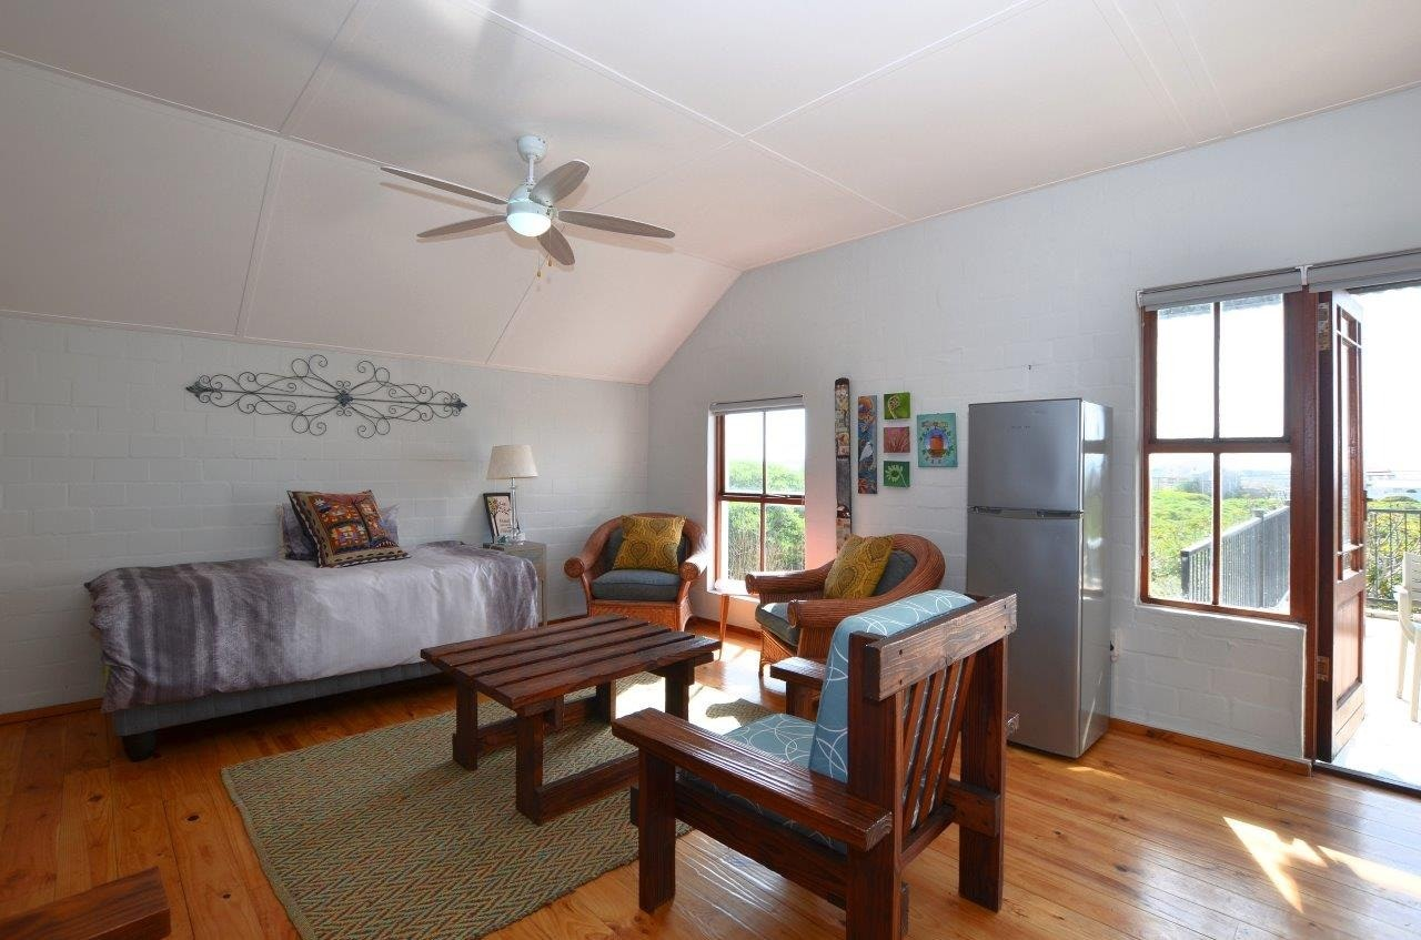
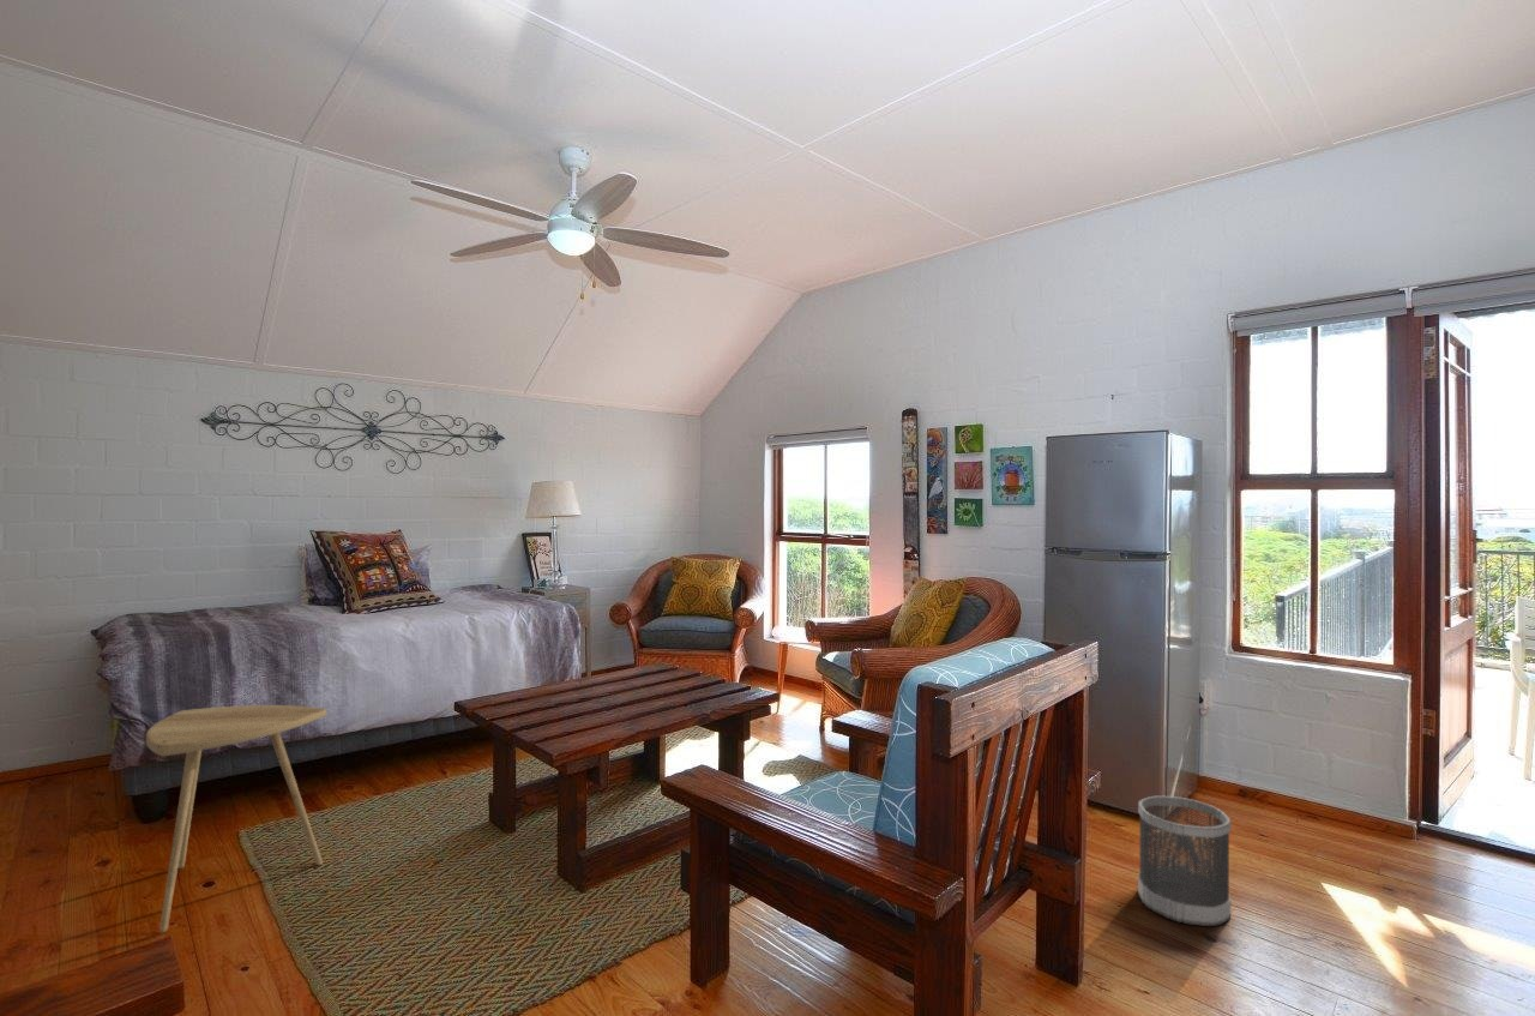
+ wastebasket [1137,795,1232,927]
+ side table [145,704,327,933]
